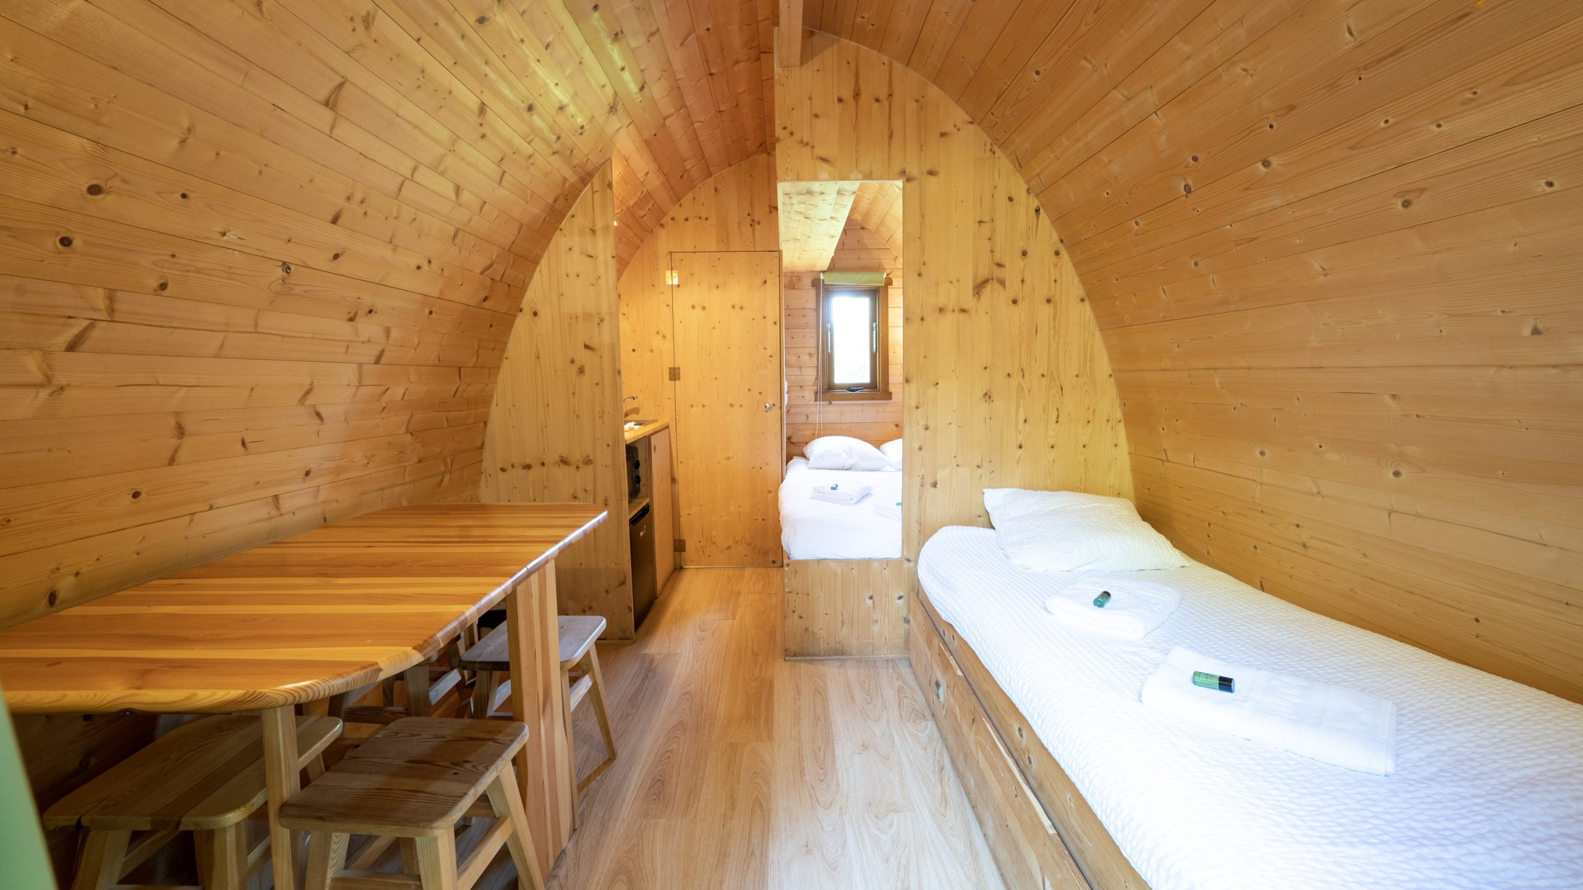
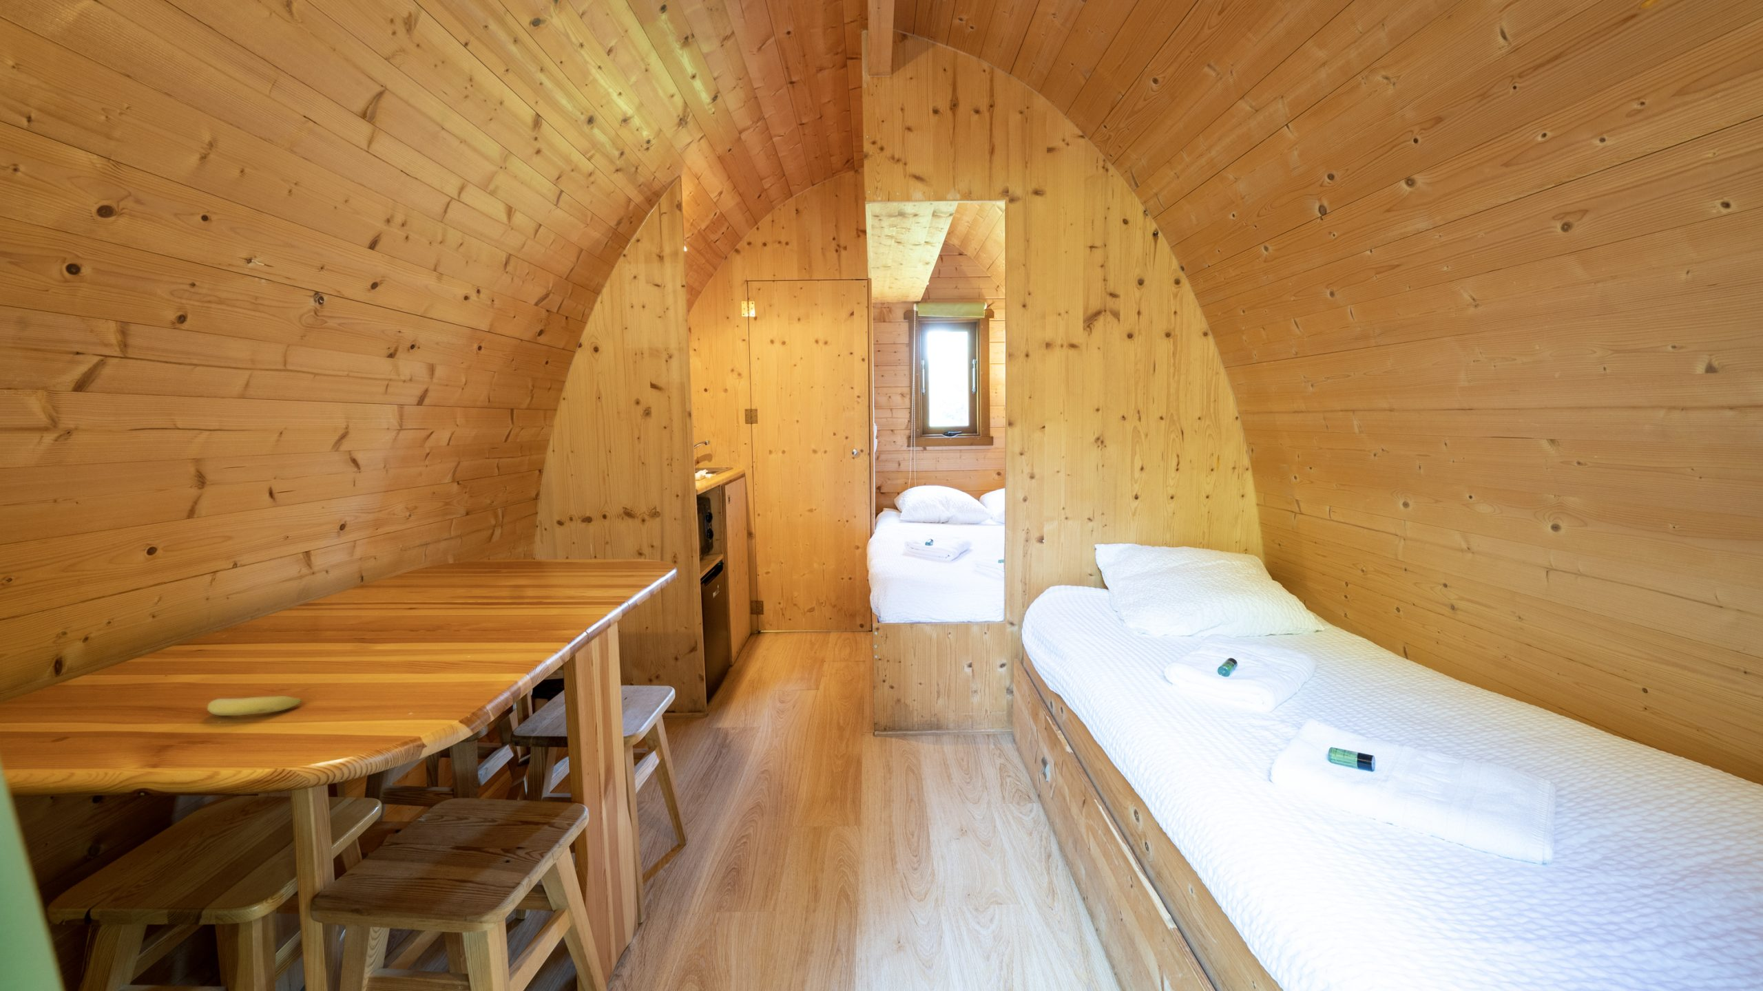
+ fruit [207,695,303,716]
